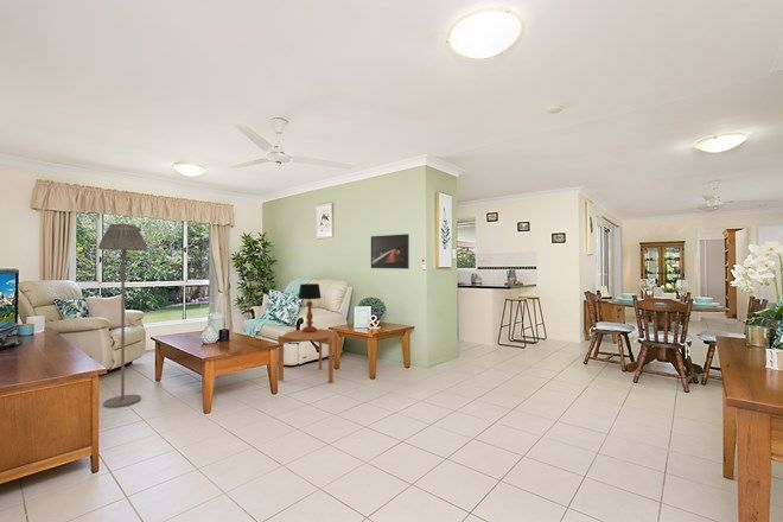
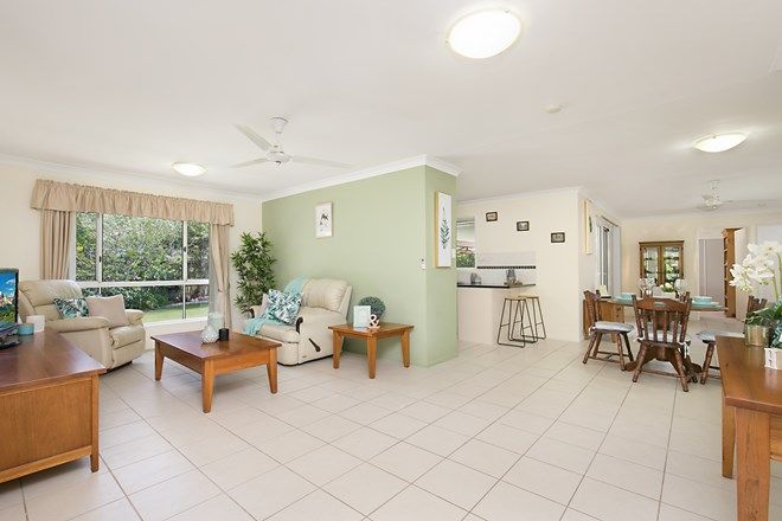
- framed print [370,233,410,270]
- table lamp [297,282,323,332]
- floor lamp [97,223,148,409]
- side table [276,327,338,384]
